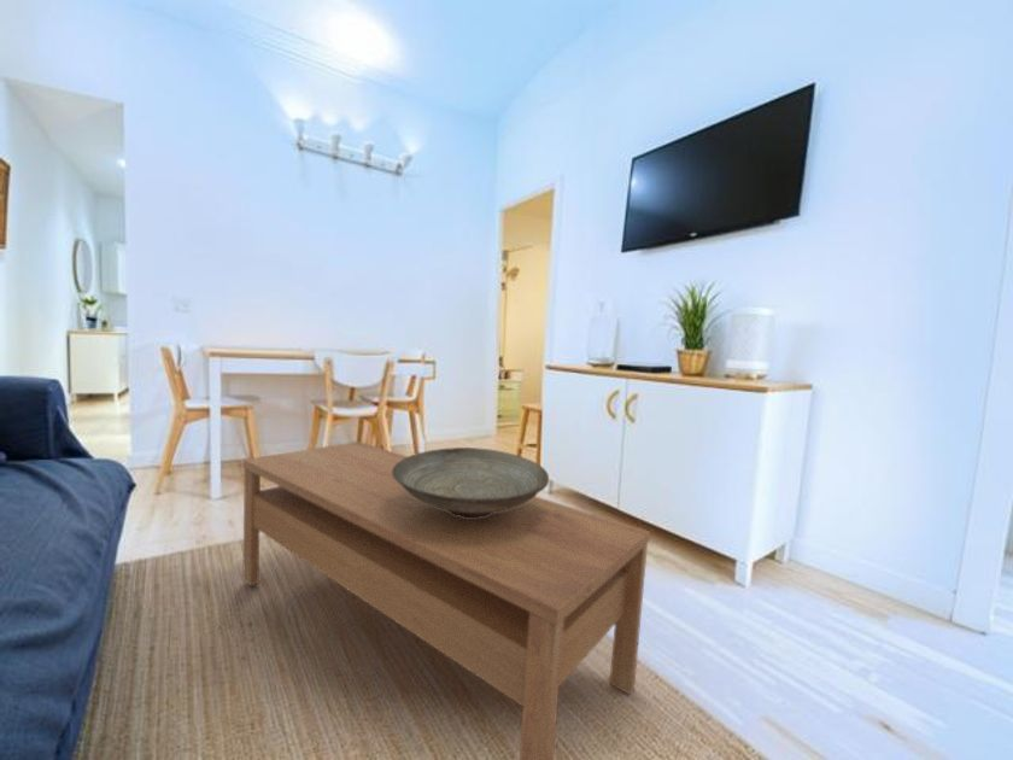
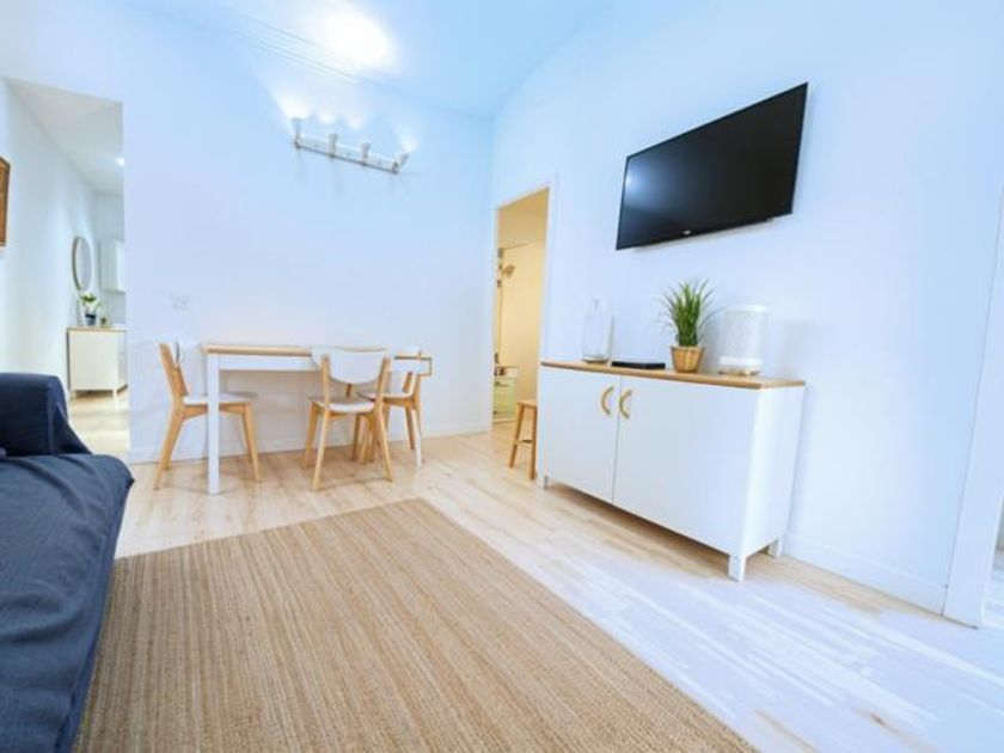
- coffee table [242,440,651,760]
- decorative bowl [392,446,550,518]
